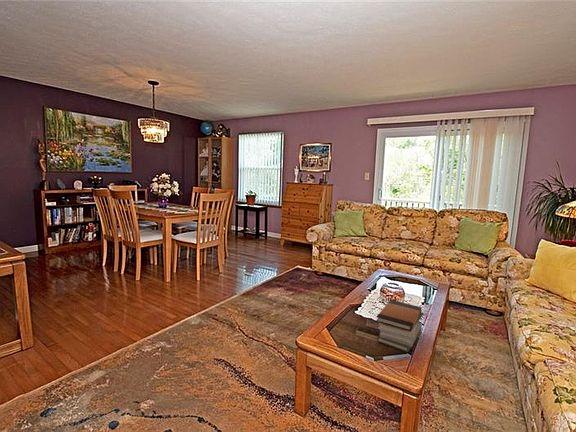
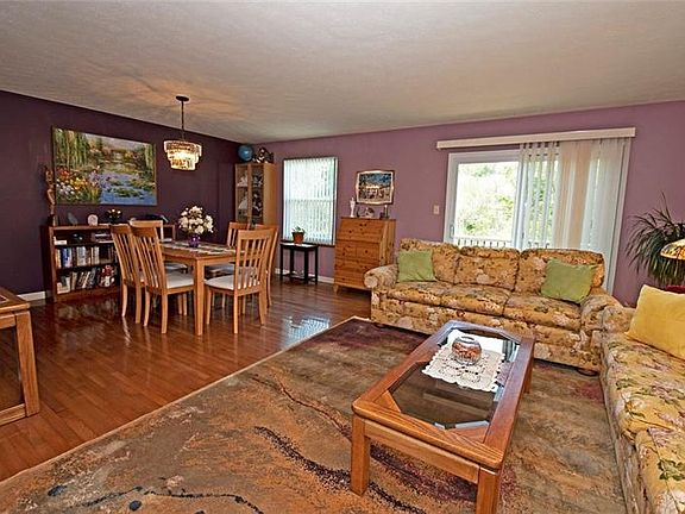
- book stack [375,299,424,353]
